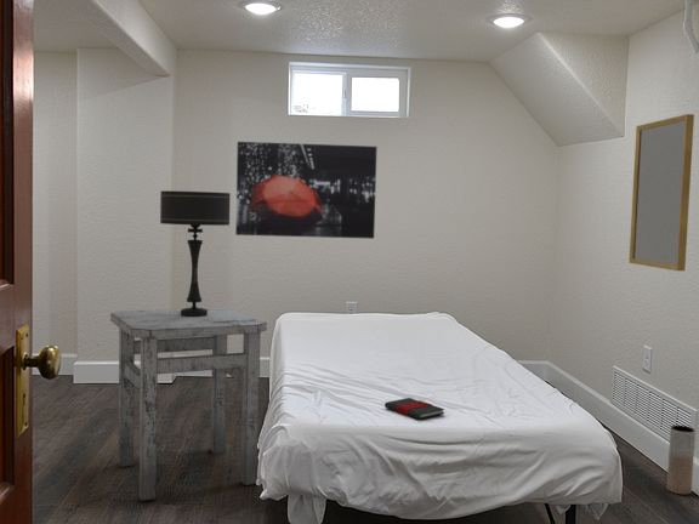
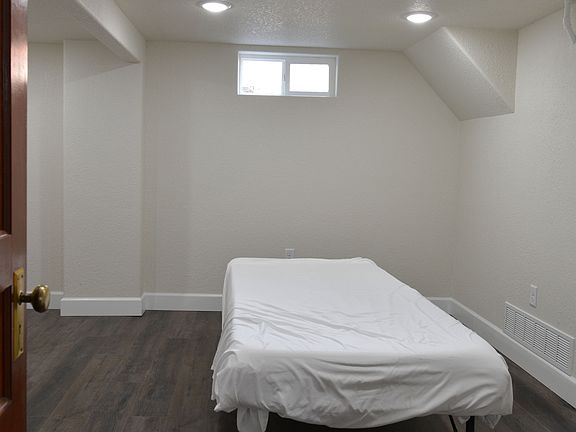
- table lamp [159,189,232,317]
- side table [109,306,268,502]
- wall art [234,141,379,240]
- book [383,397,445,421]
- vase [666,425,697,496]
- home mirror [627,113,695,272]
